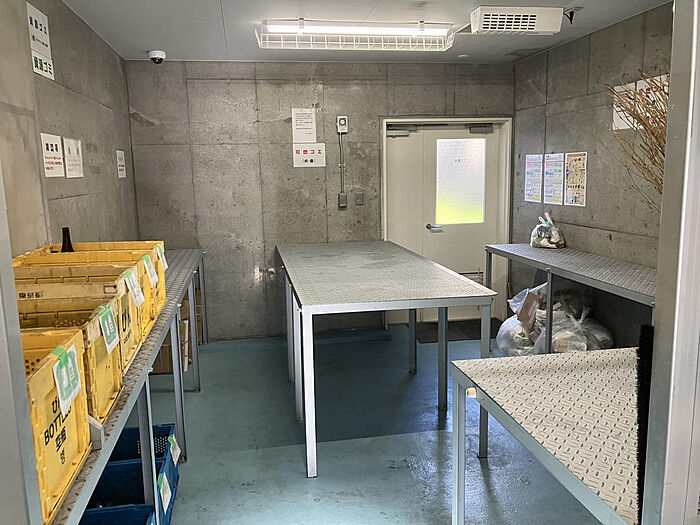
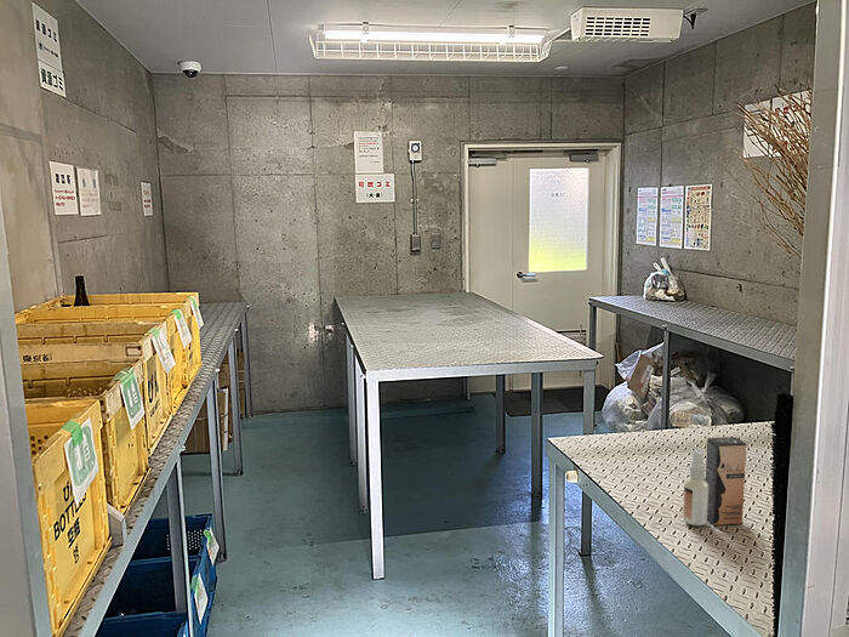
+ spray bottle [682,436,747,527]
